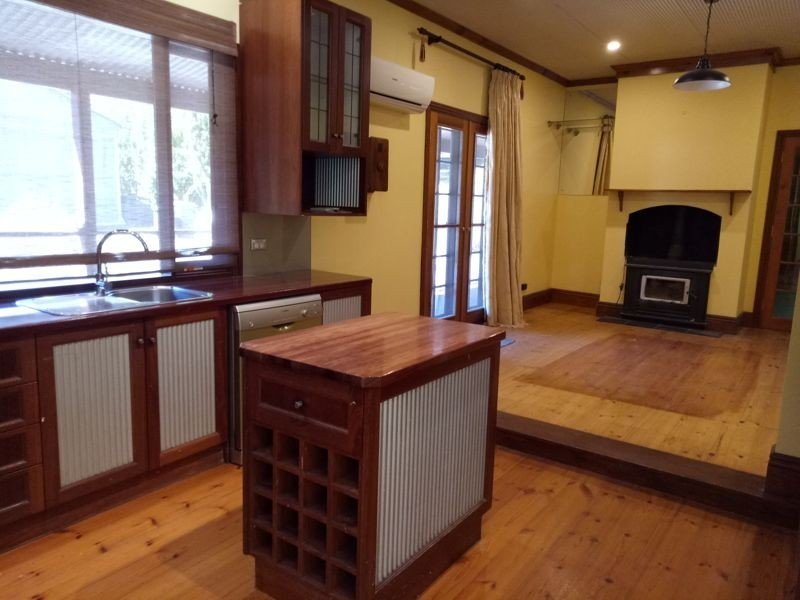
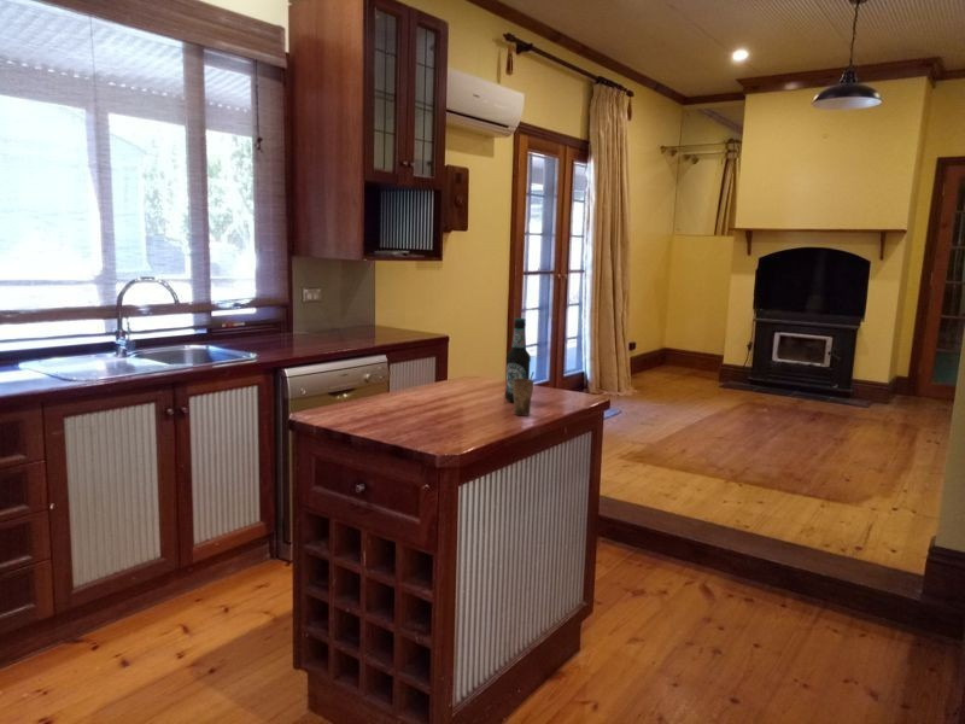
+ bottle [504,317,532,403]
+ cup [513,370,536,416]
